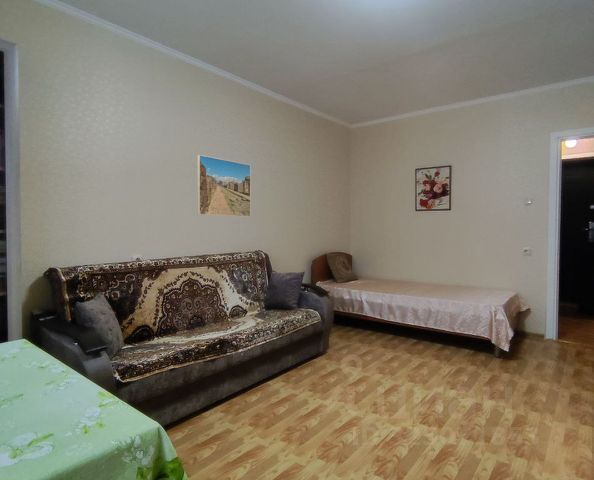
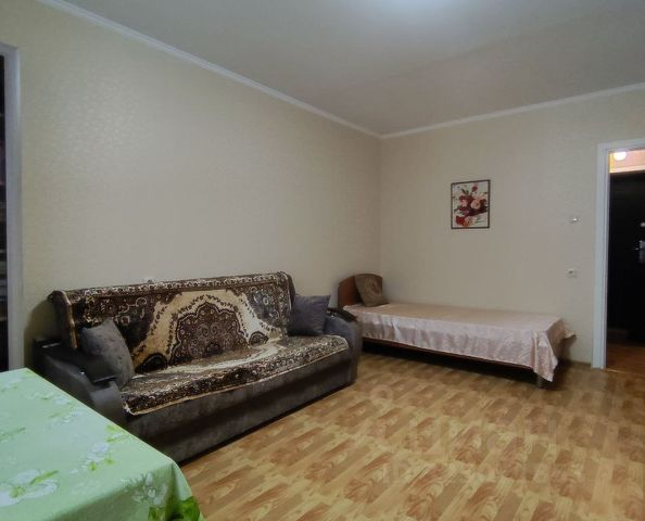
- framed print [196,154,252,218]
